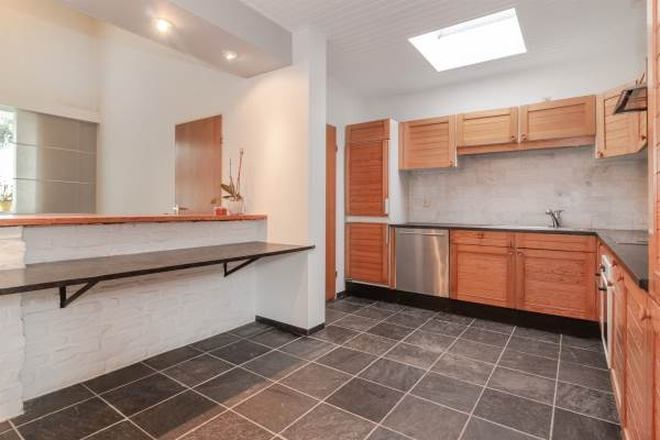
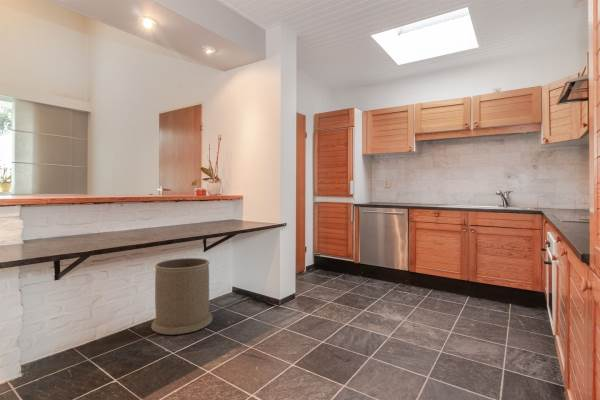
+ trash can [150,257,213,336]
